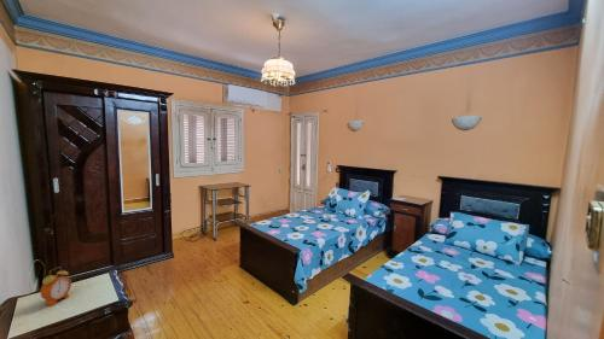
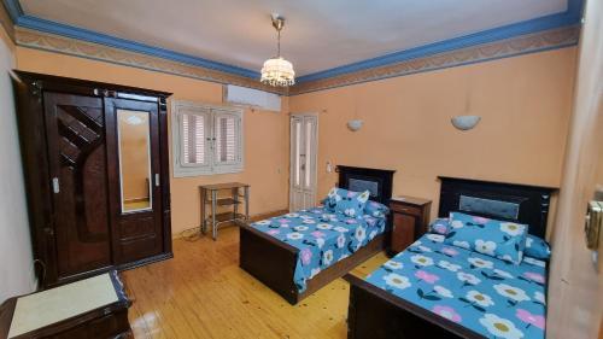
- alarm clock [40,267,72,306]
